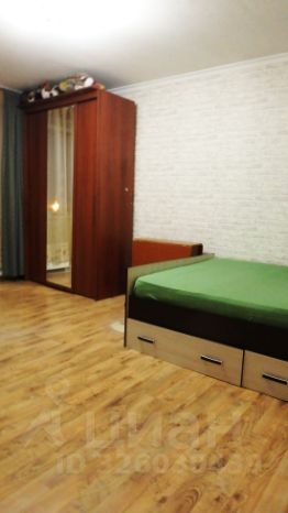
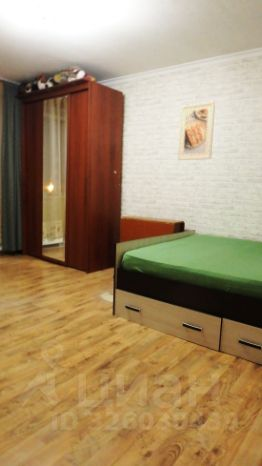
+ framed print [177,100,216,161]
